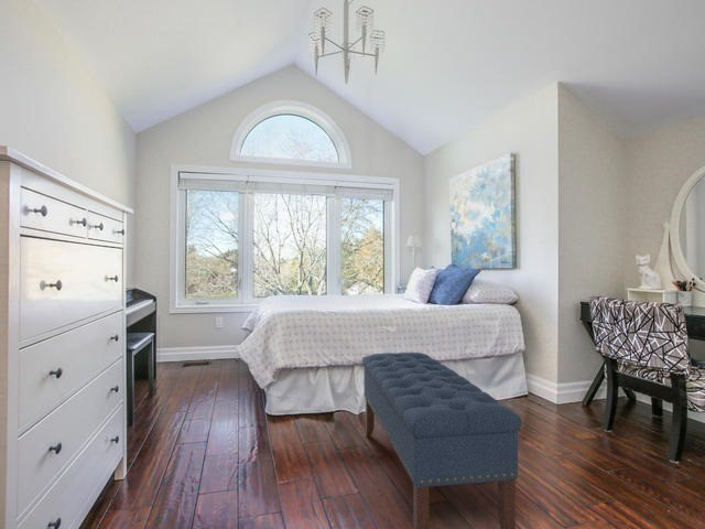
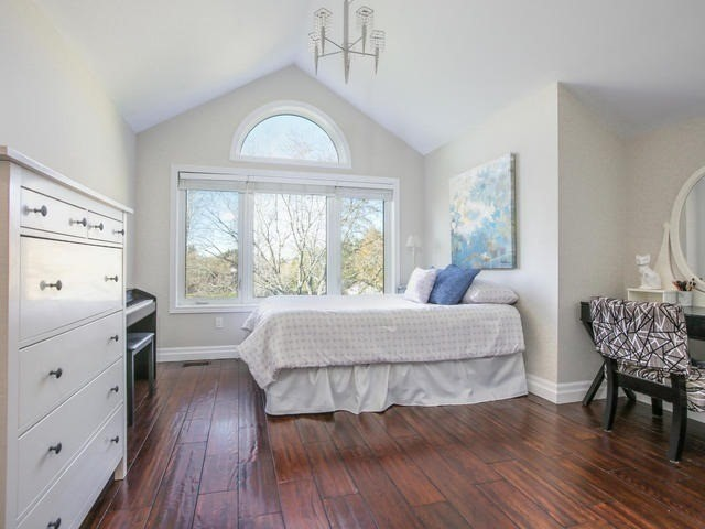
- bench [361,352,522,529]
